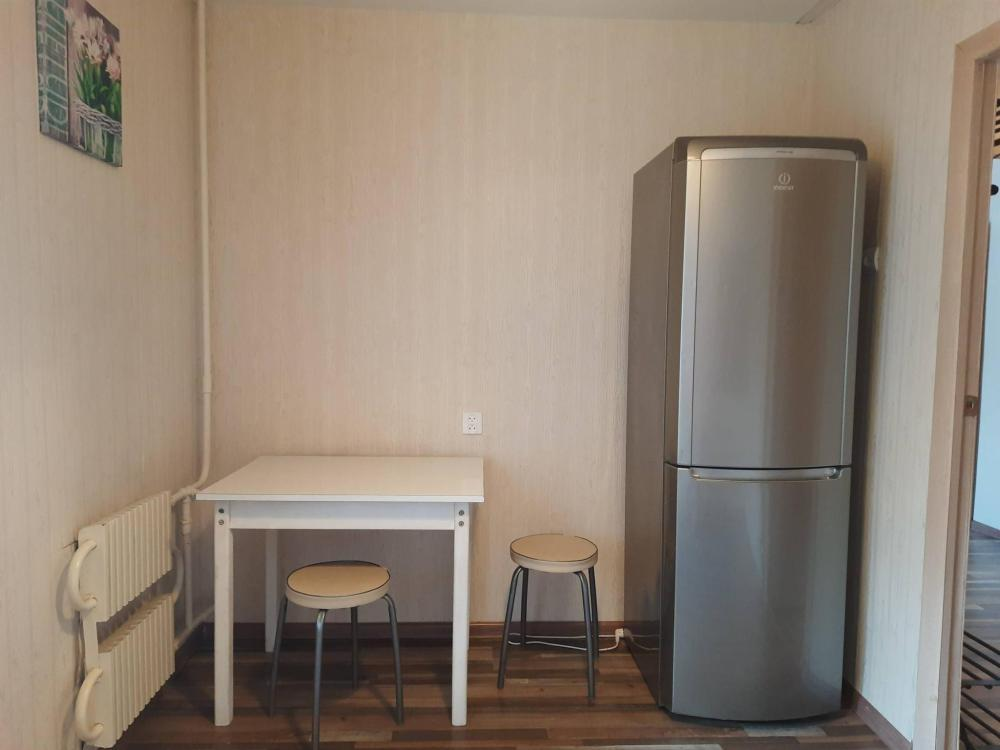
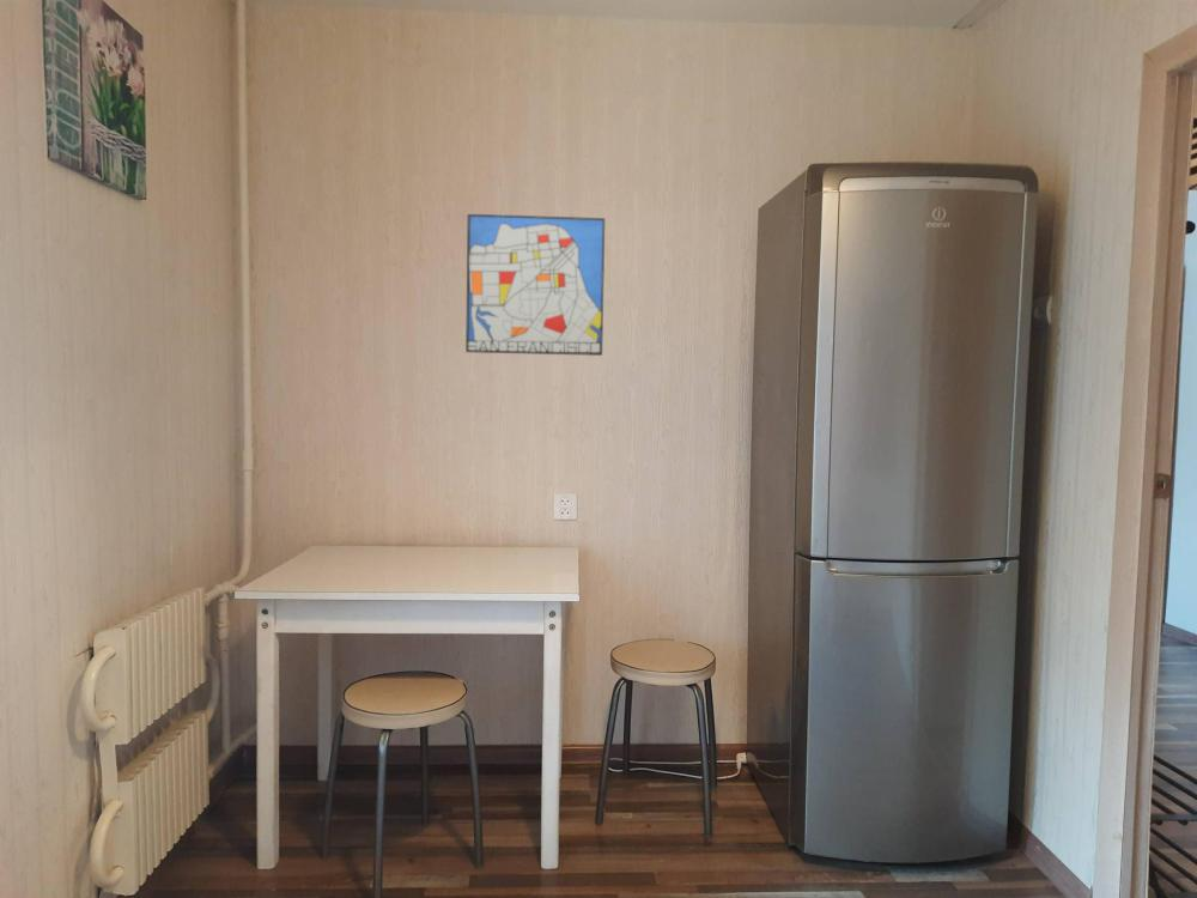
+ wall art [464,213,606,357]
